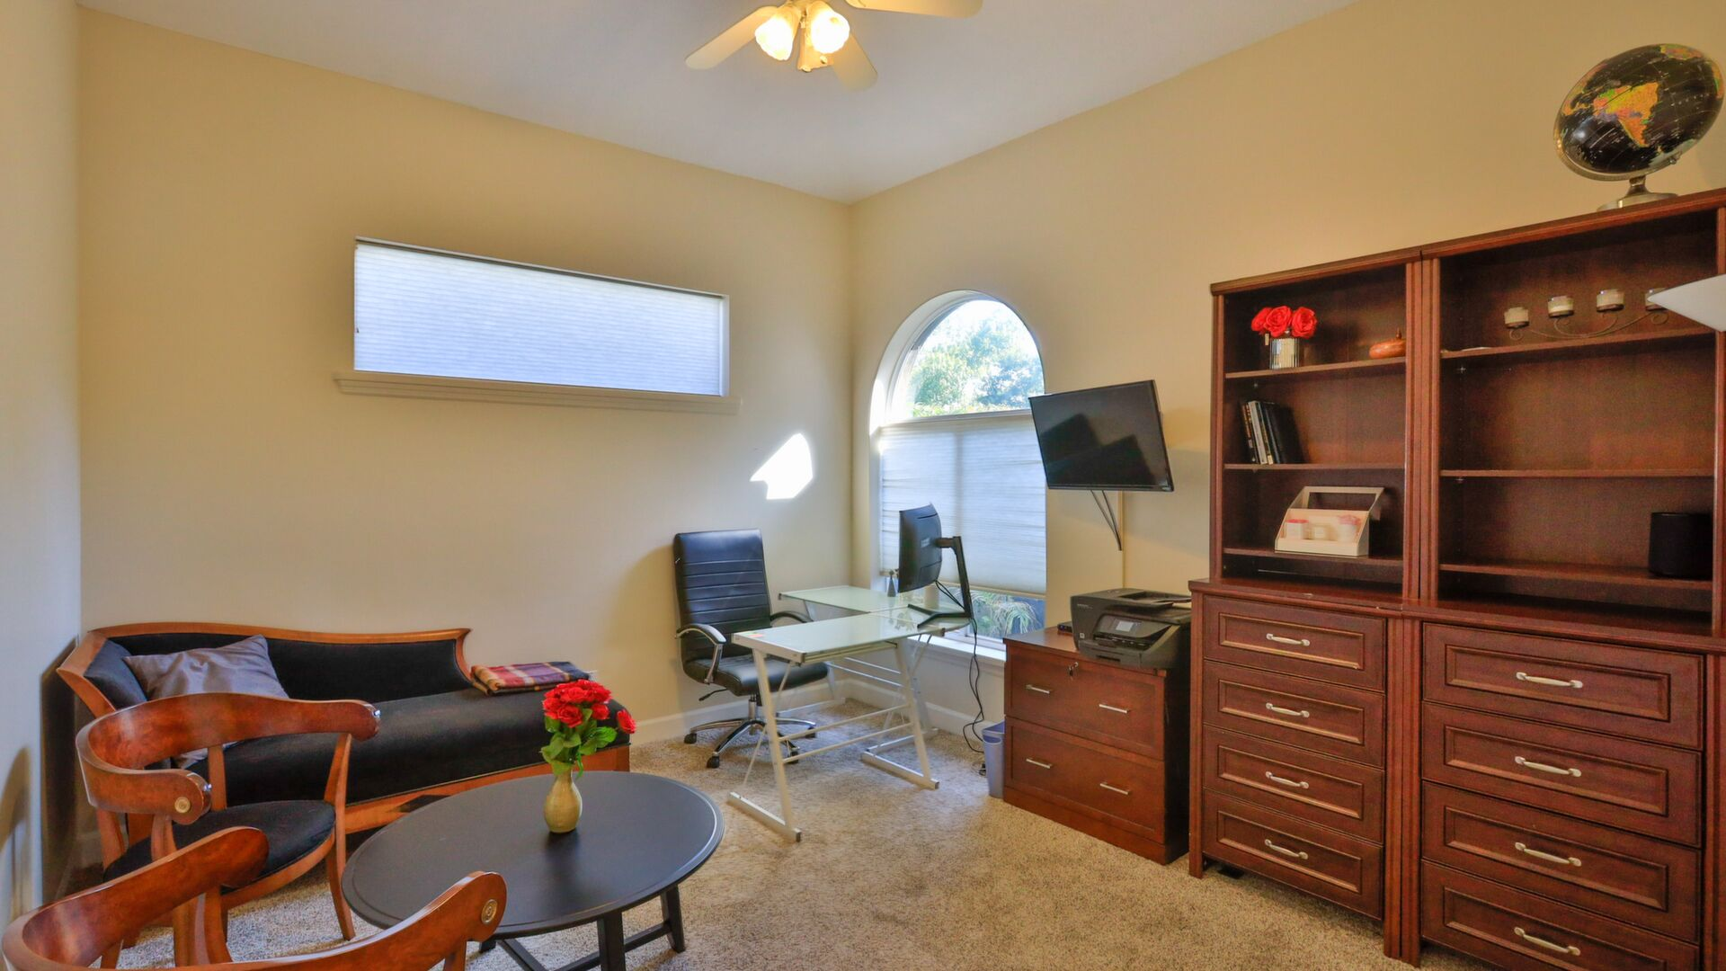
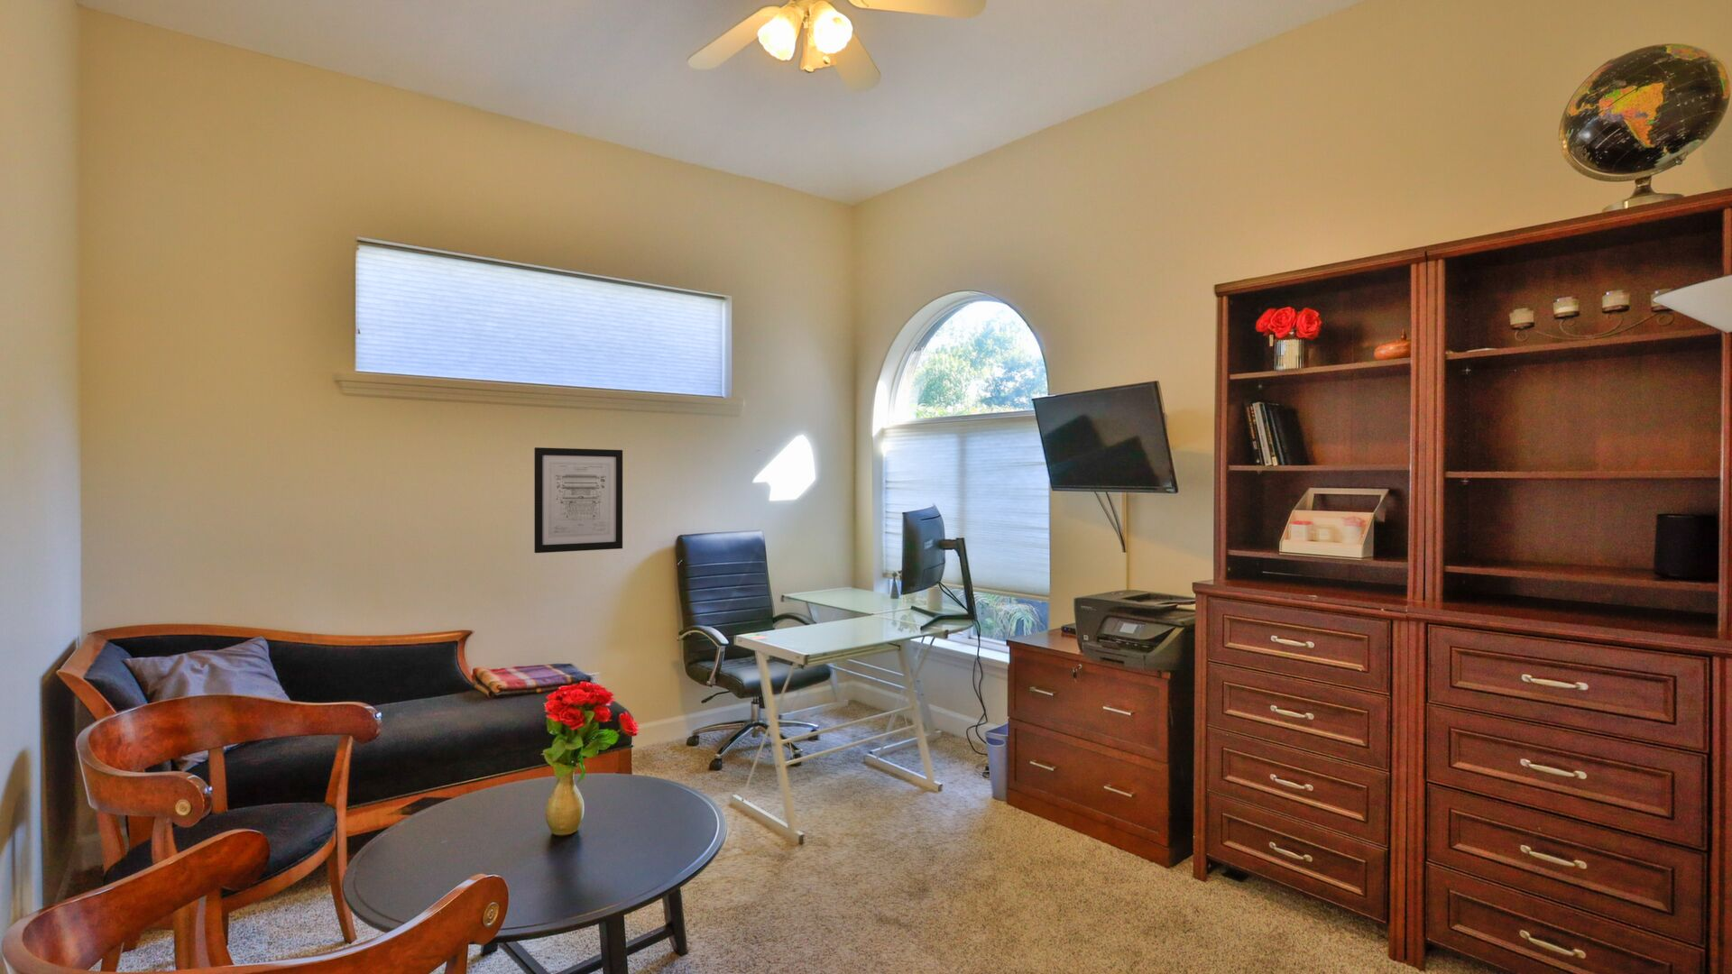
+ wall art [534,446,623,554]
